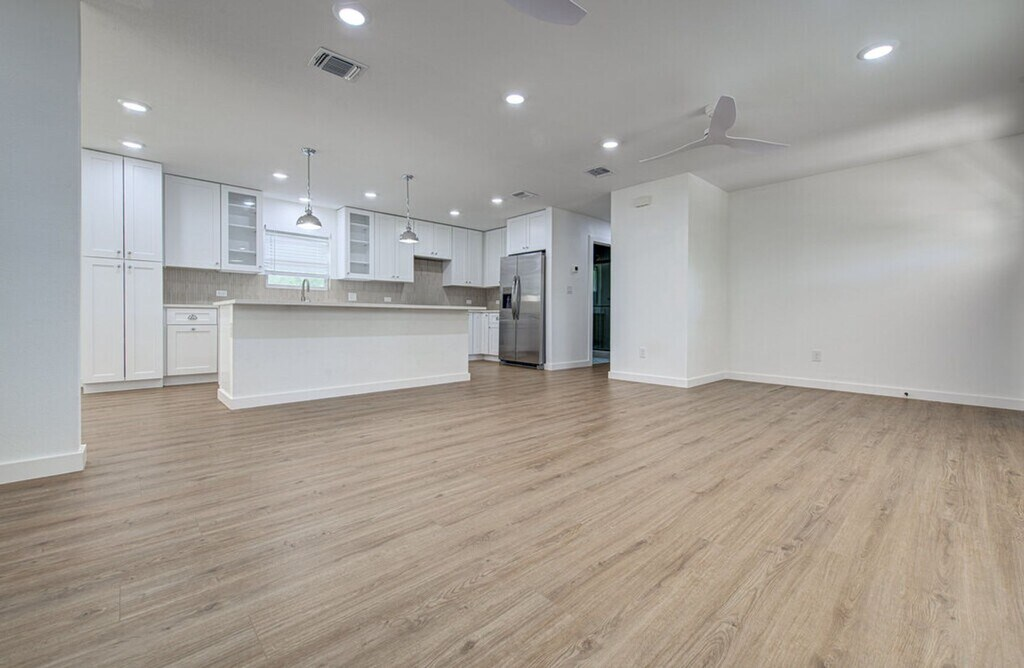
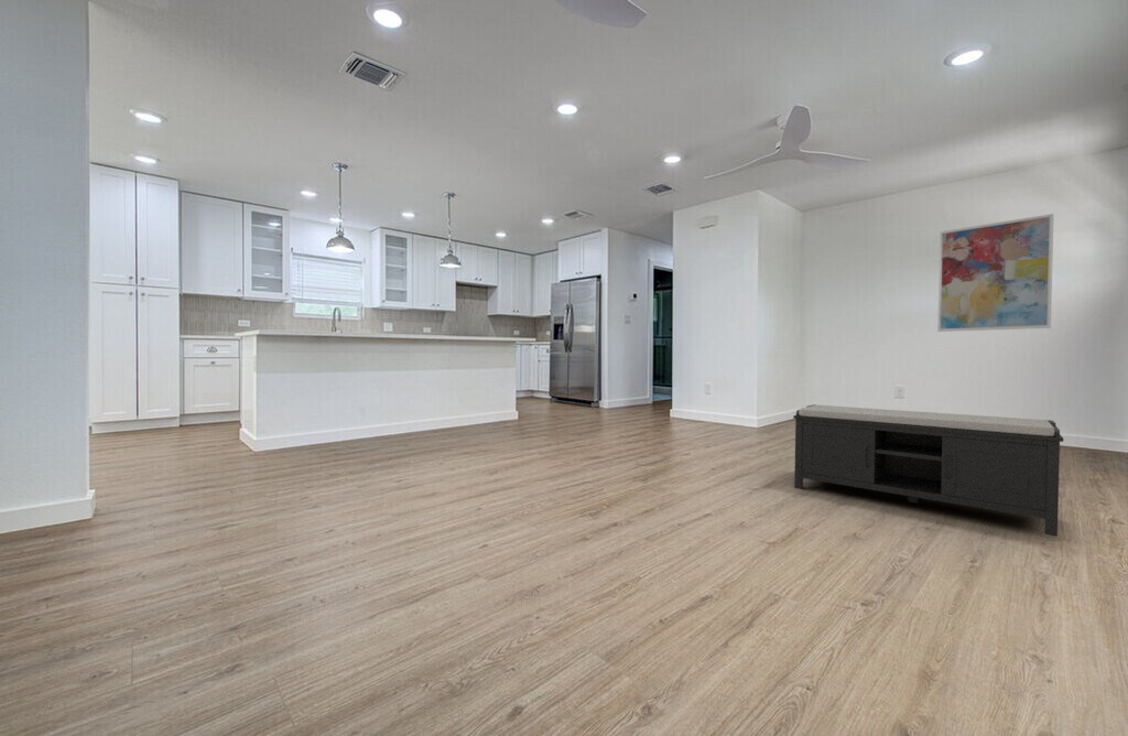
+ bench [792,403,1064,538]
+ wall art [936,213,1054,333]
